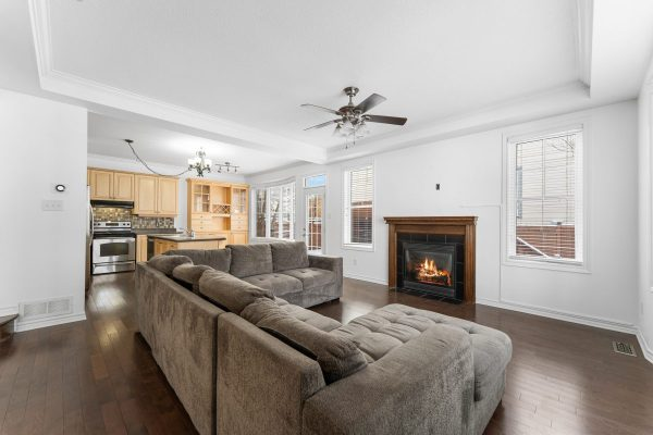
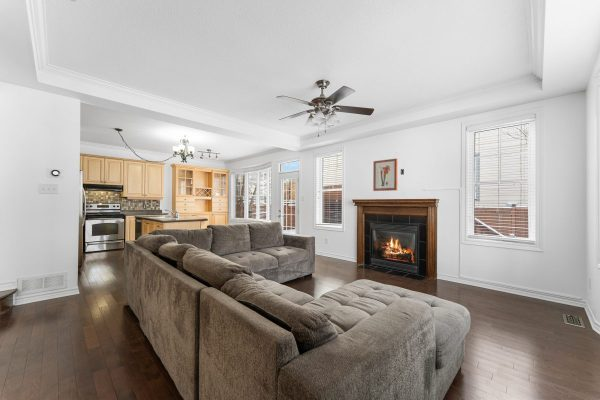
+ wall art [372,157,399,192]
